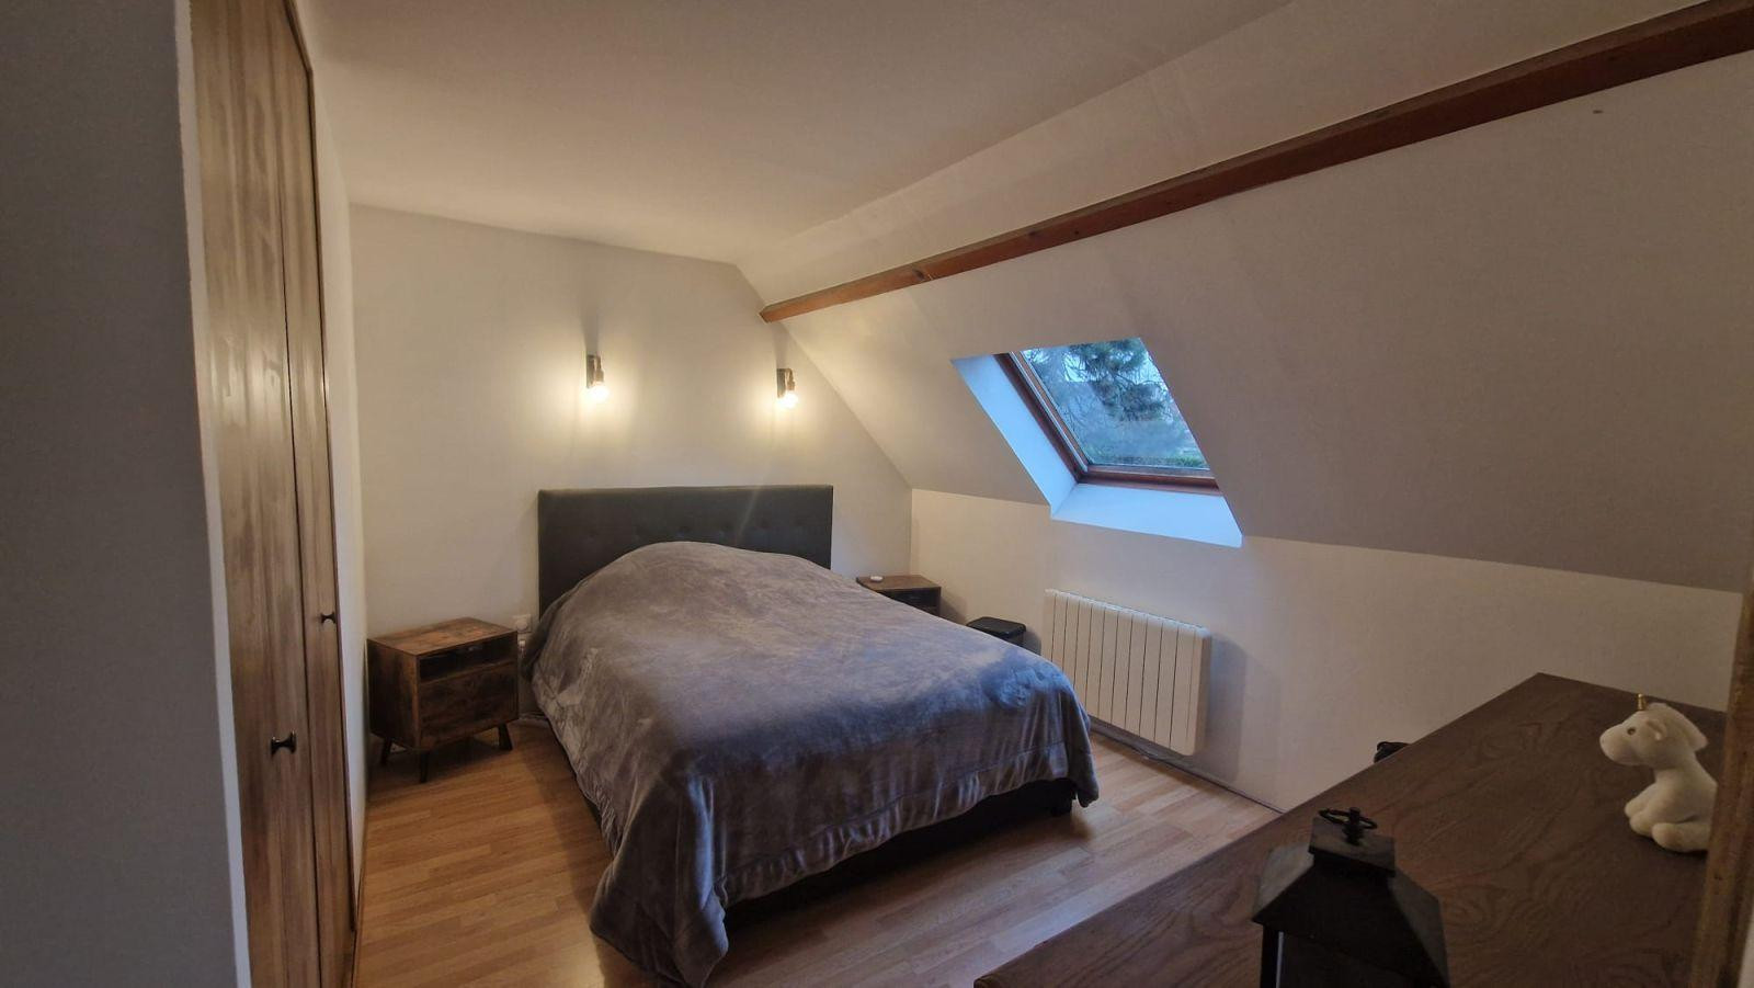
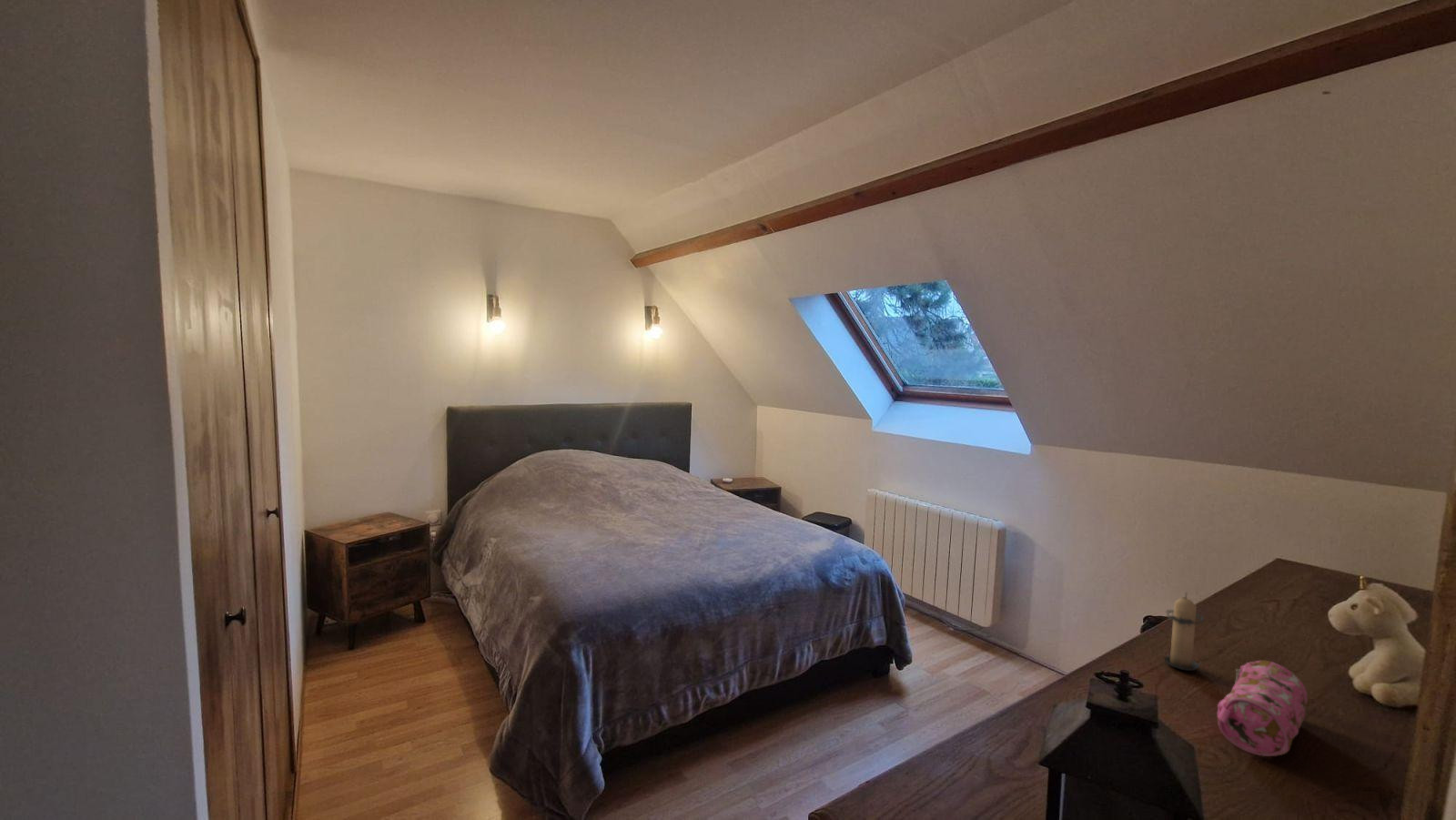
+ pencil case [1216,660,1309,757]
+ candle [1162,592,1206,672]
